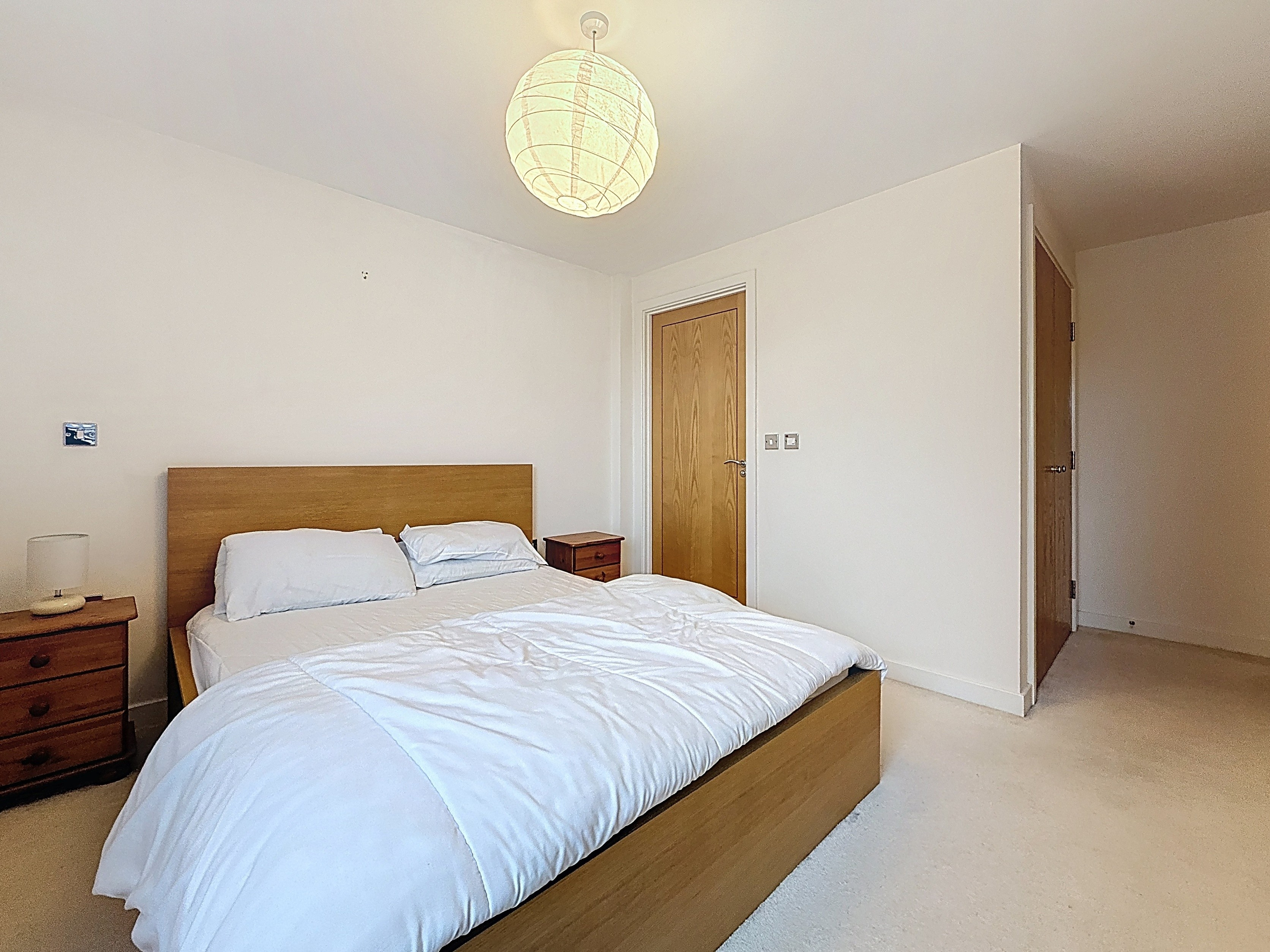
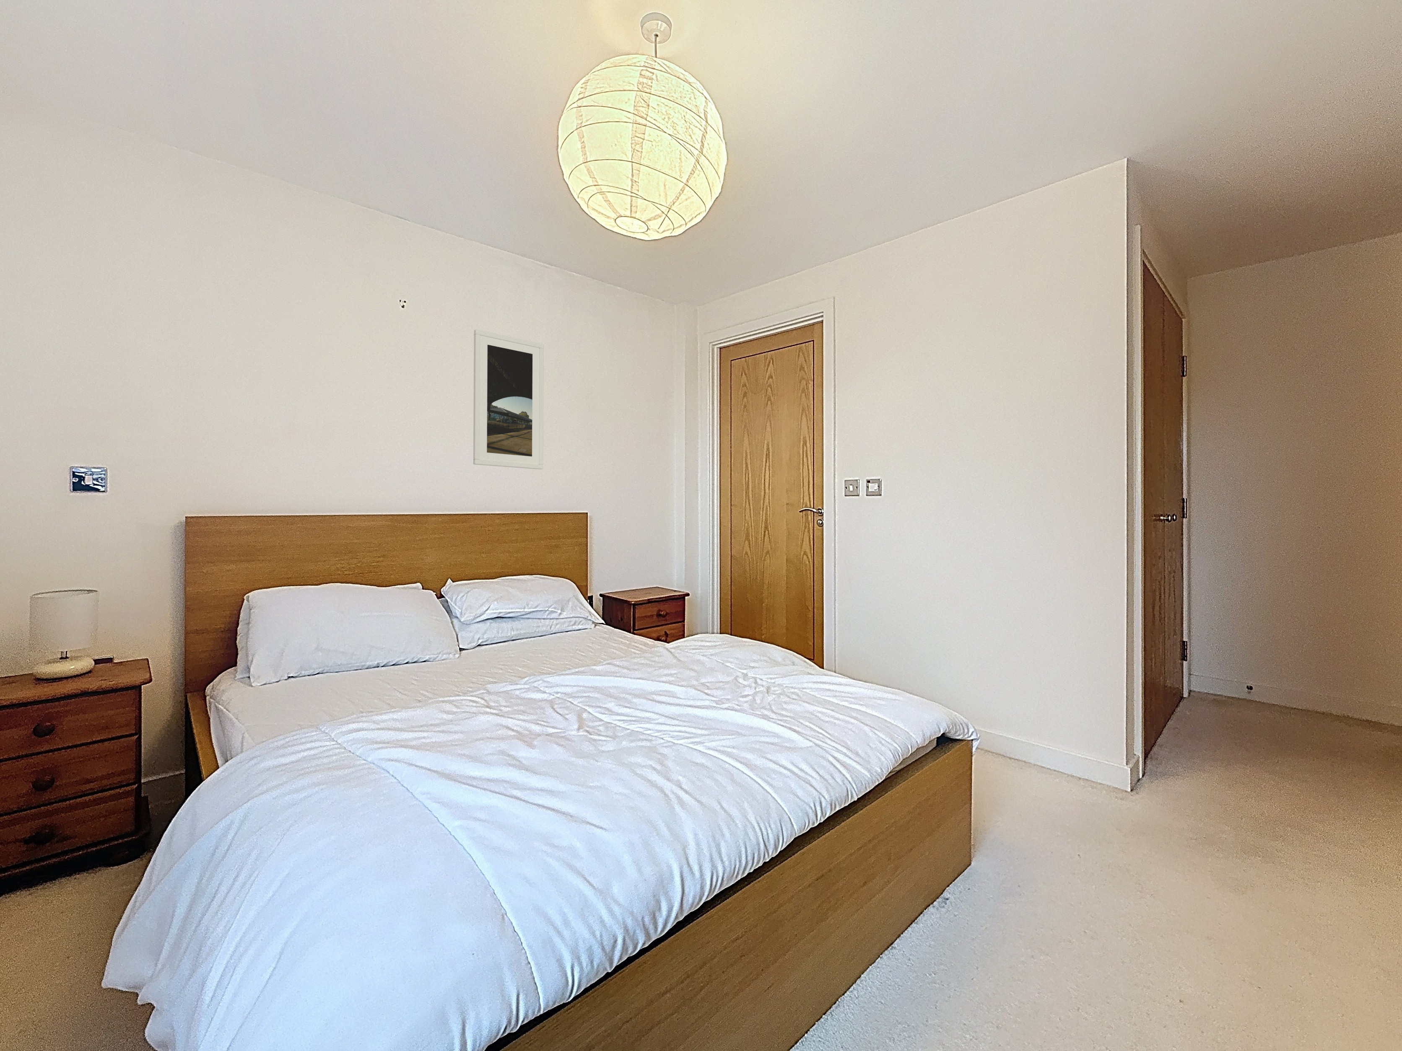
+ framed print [472,329,544,470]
